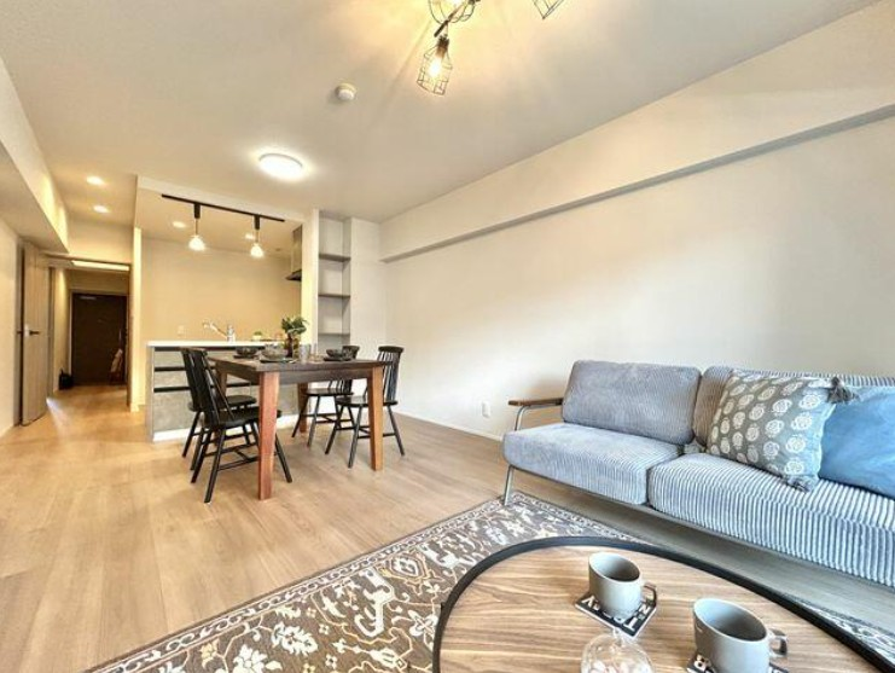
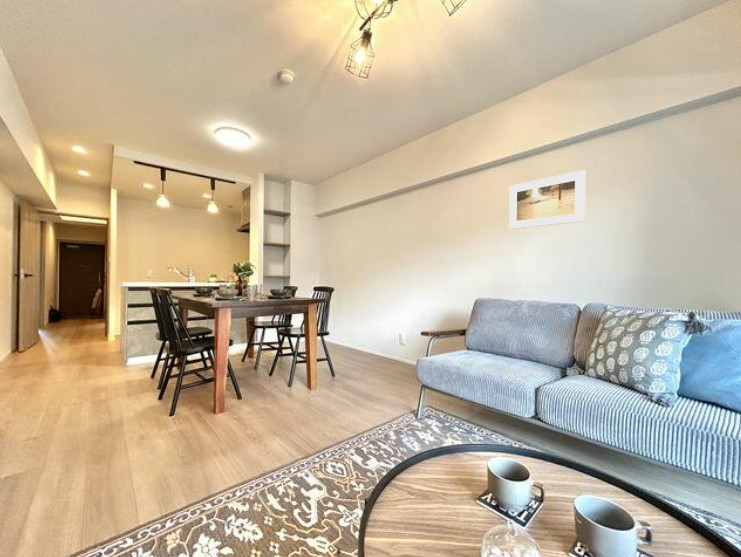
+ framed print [508,169,587,230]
